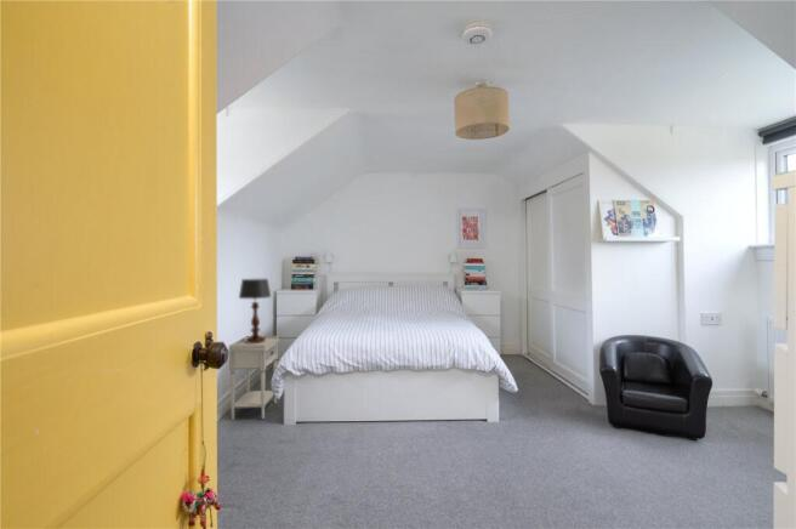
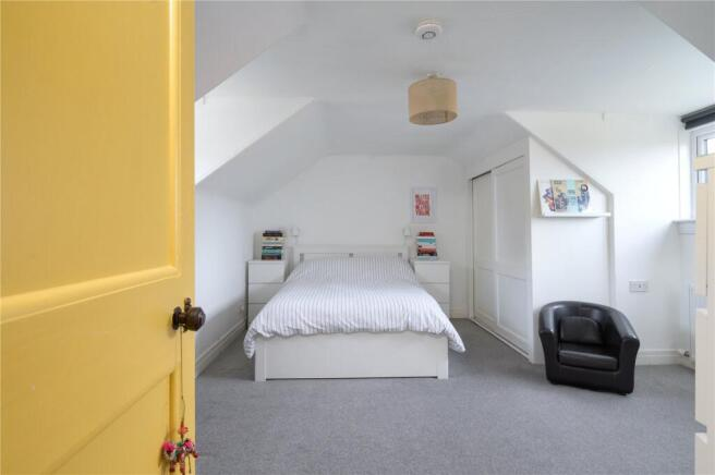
- nightstand [227,335,282,421]
- table lamp [238,278,273,343]
